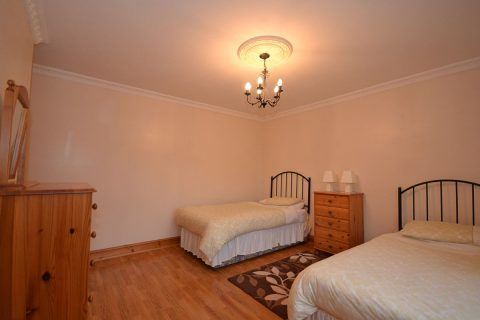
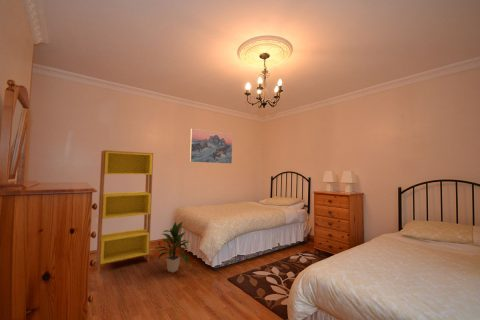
+ indoor plant [153,220,189,274]
+ bookcase [95,149,154,274]
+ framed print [189,128,234,165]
